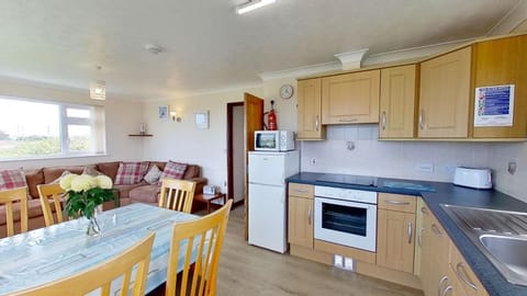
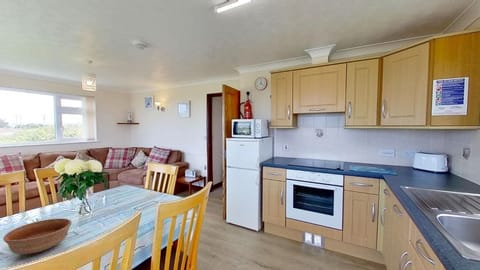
+ bowl [2,217,72,255]
